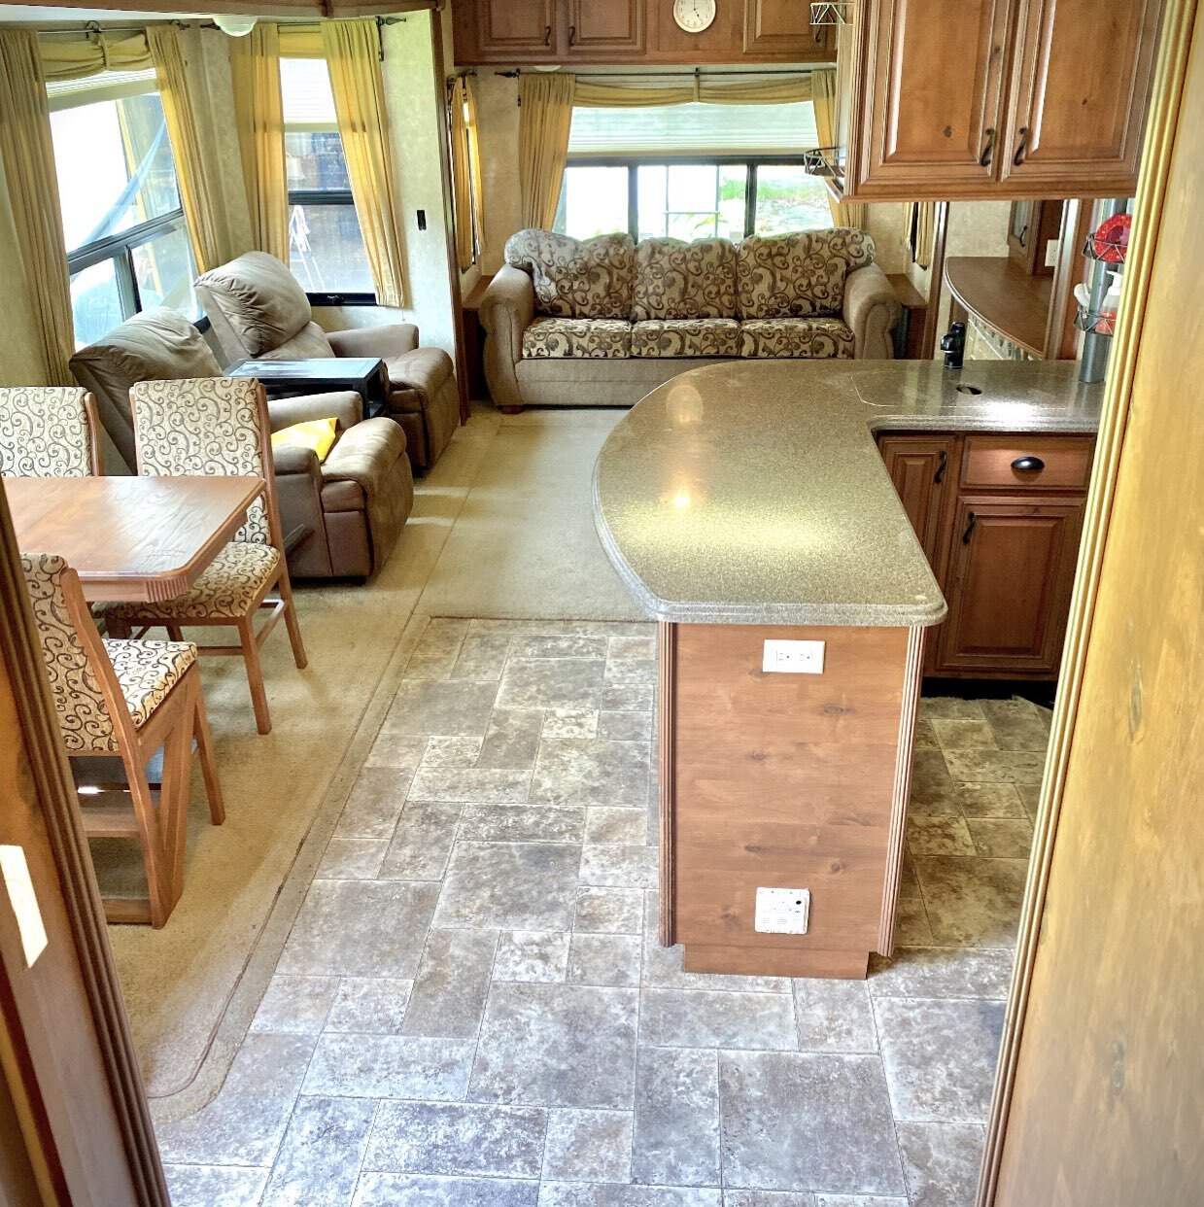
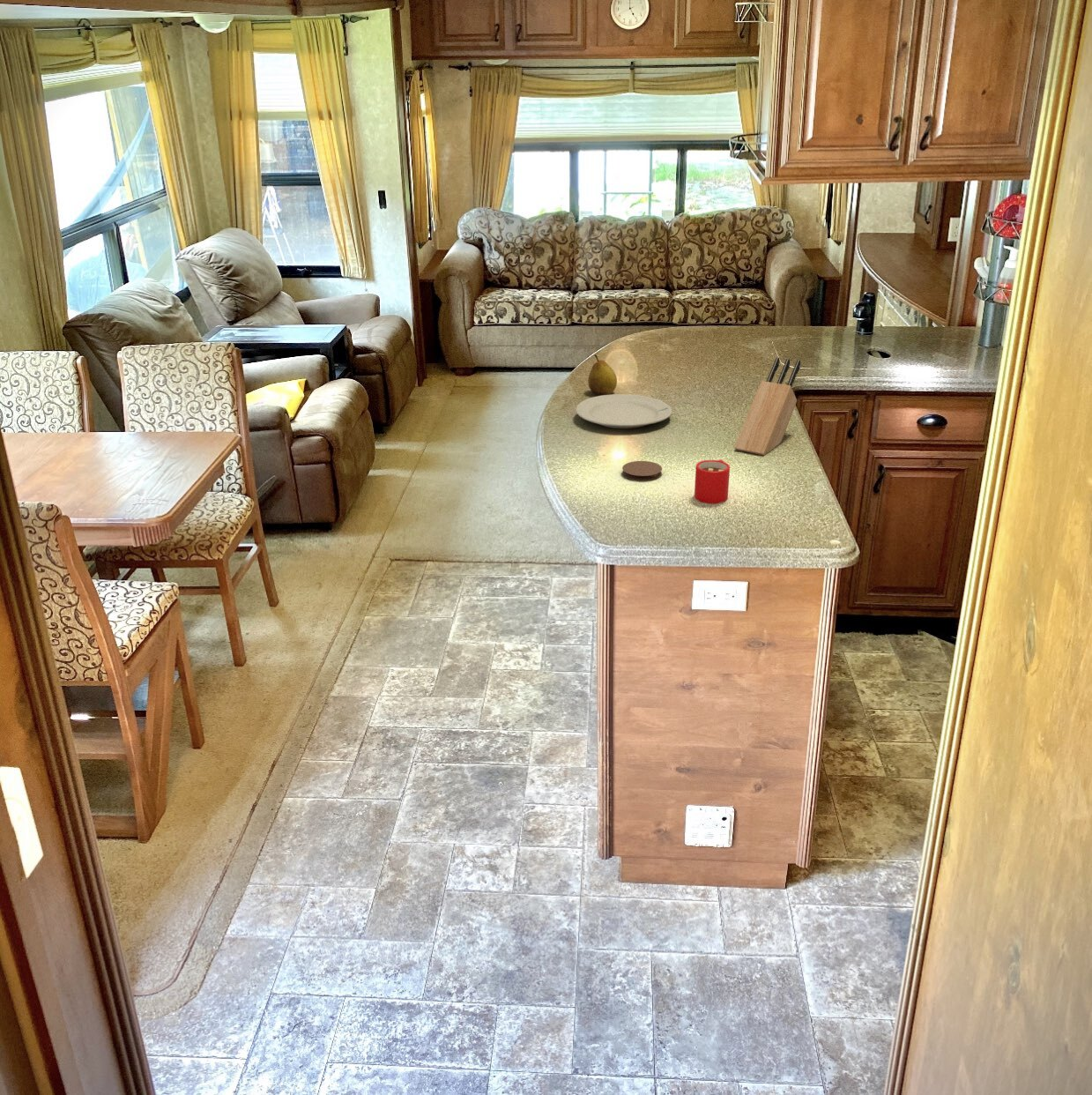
+ fruit [587,354,618,396]
+ coaster [621,460,663,481]
+ chinaware [575,393,672,429]
+ knife block [733,356,801,457]
+ mug [694,458,731,504]
